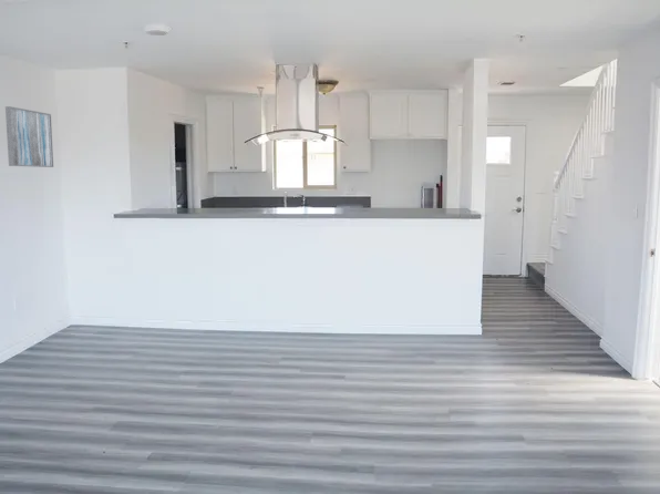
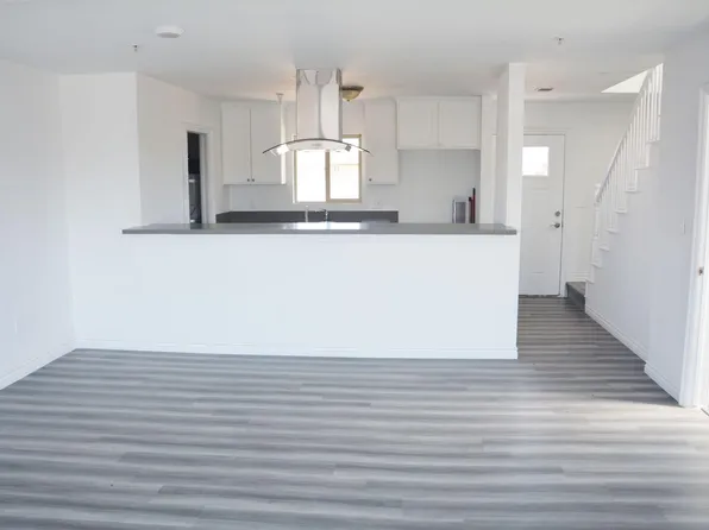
- wall art [4,105,54,168]
